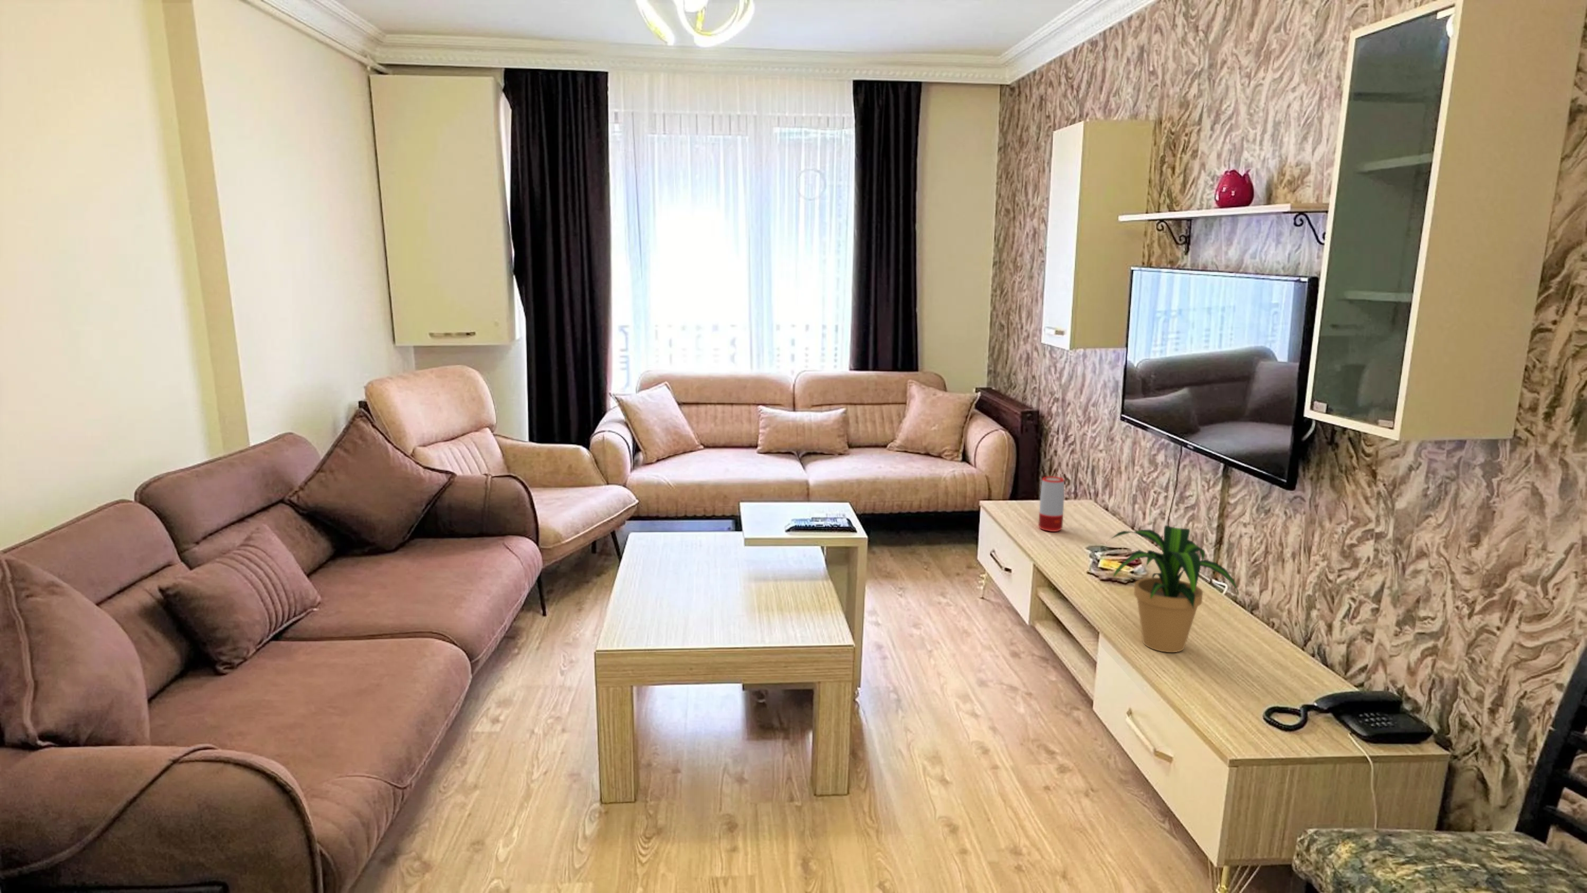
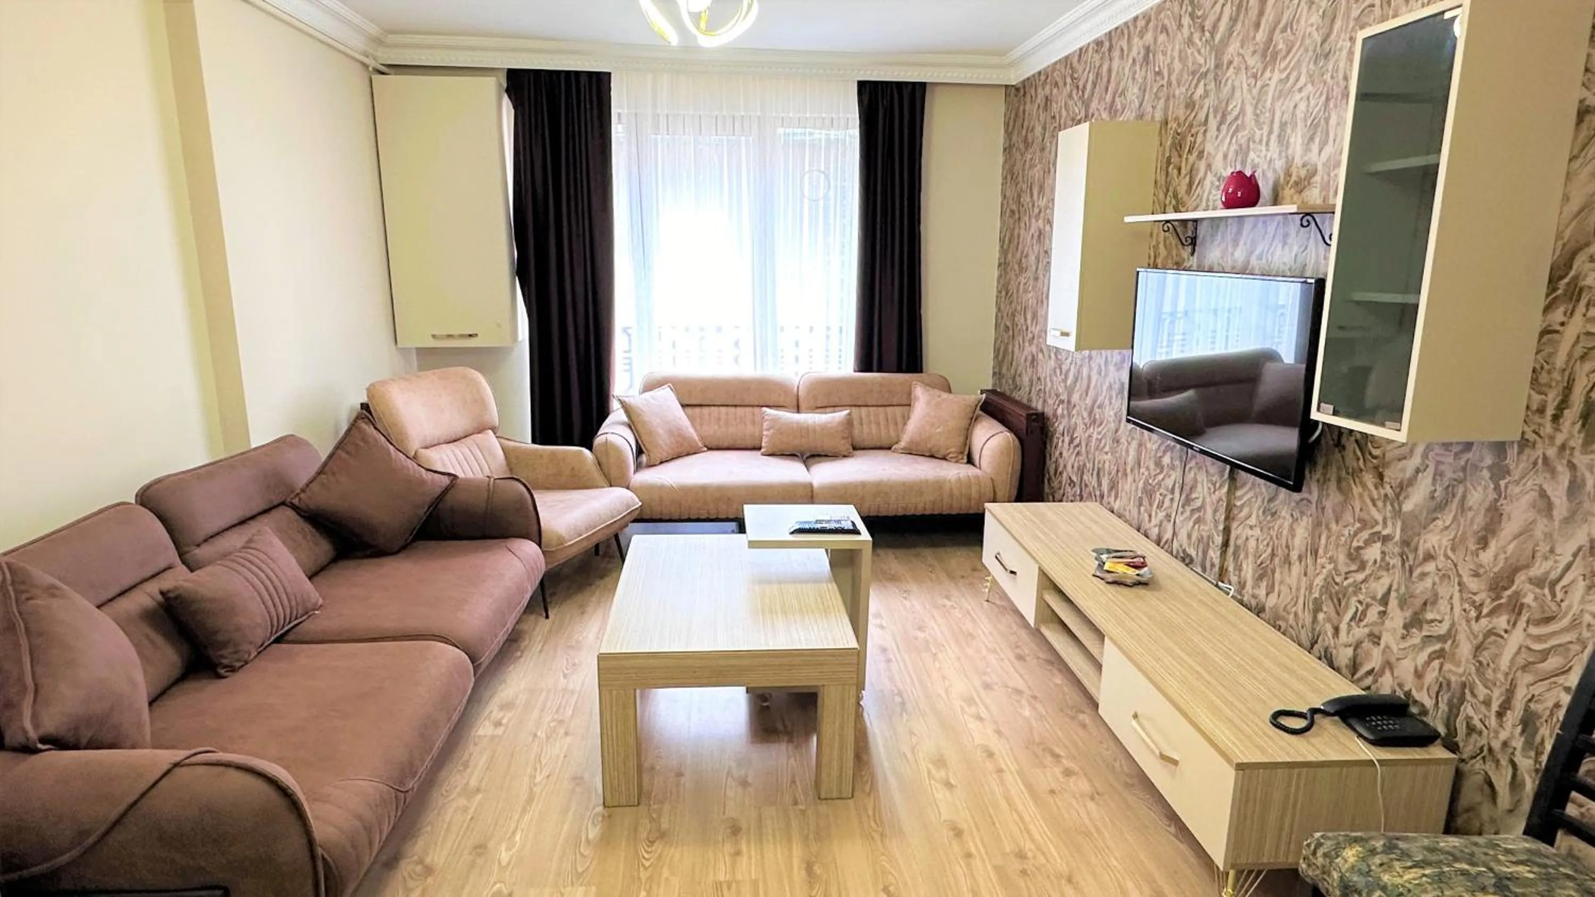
- potted plant [1106,524,1239,653]
- speaker [1038,475,1065,532]
